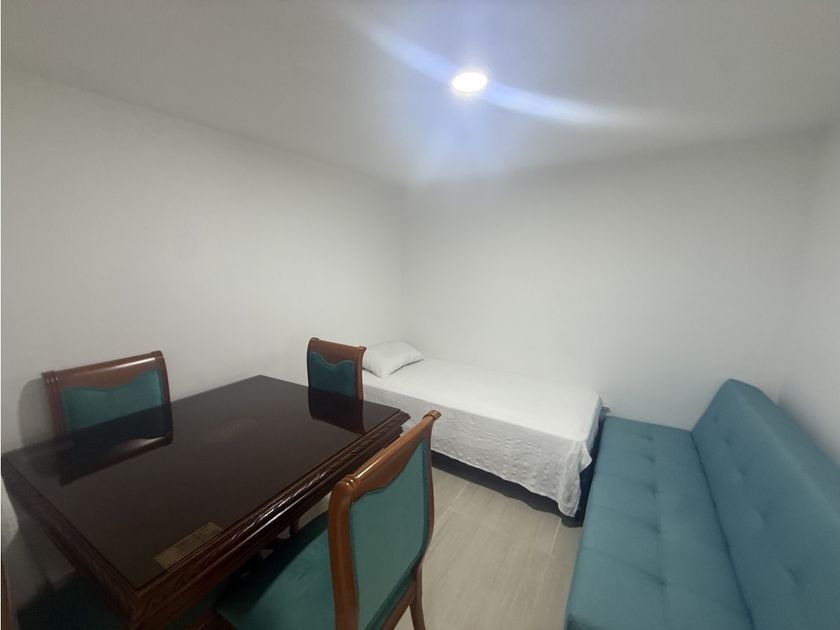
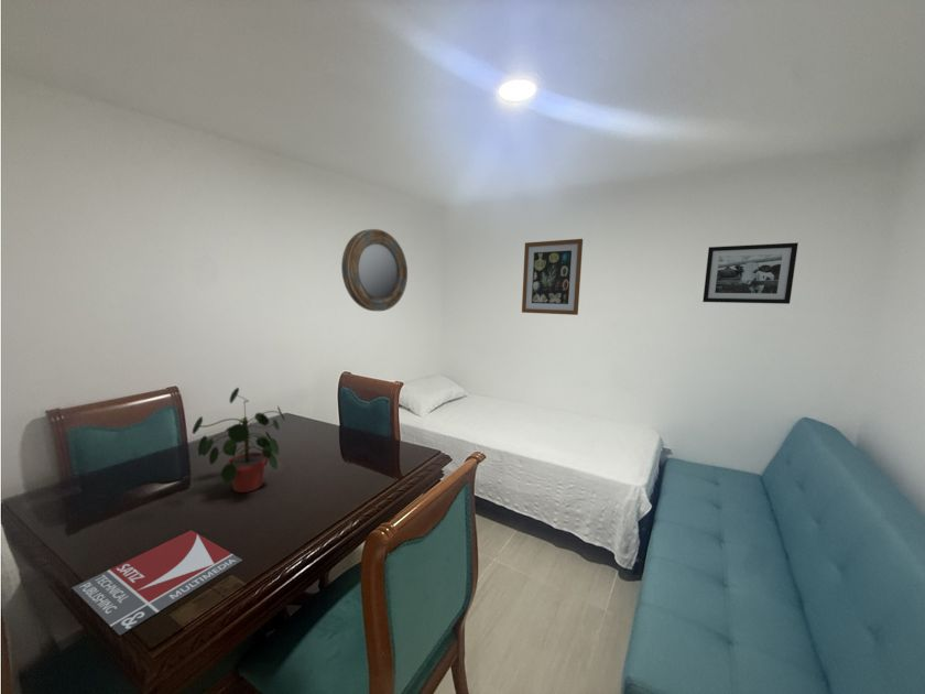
+ picture frame [701,241,799,305]
+ wall art [521,238,584,316]
+ home mirror [340,228,409,312]
+ potted plant [192,387,286,494]
+ floor mat [70,529,243,637]
